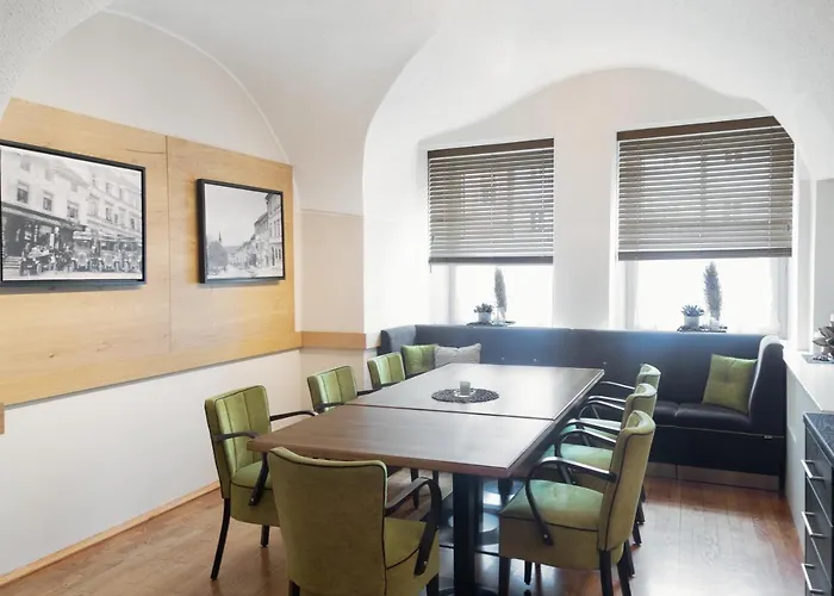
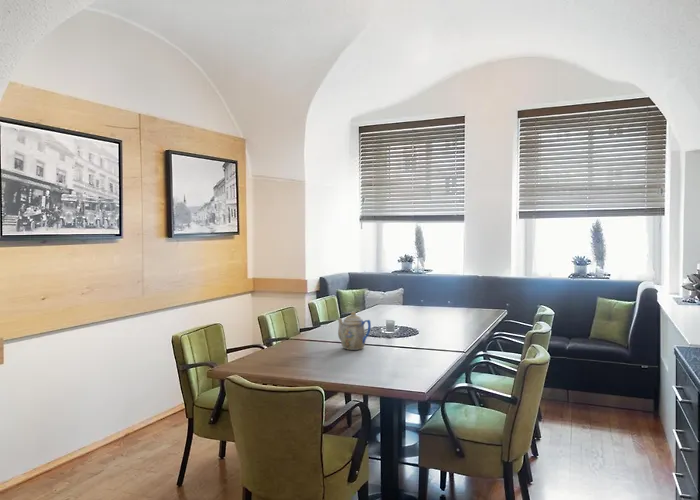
+ teapot [336,311,372,351]
